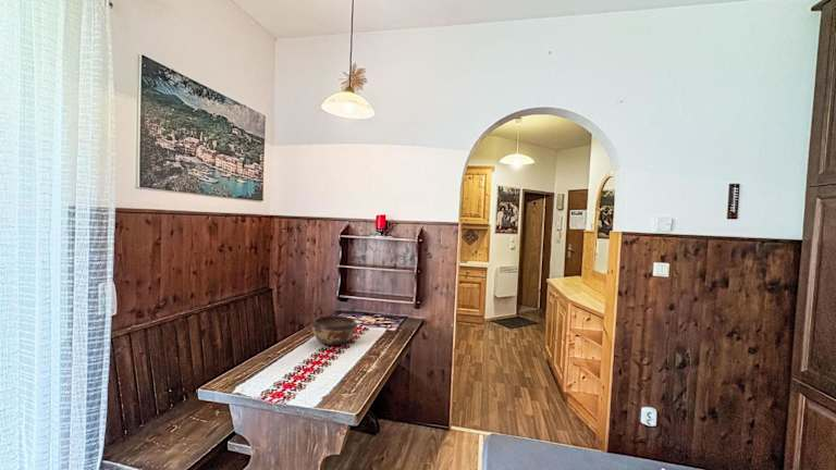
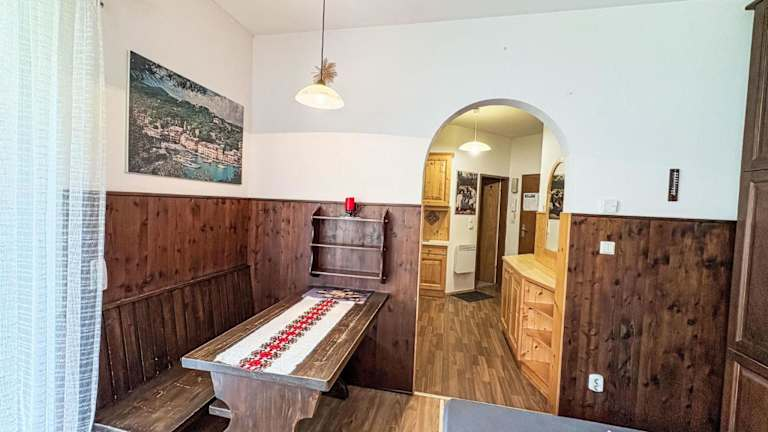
- decorative bowl [310,314,358,346]
